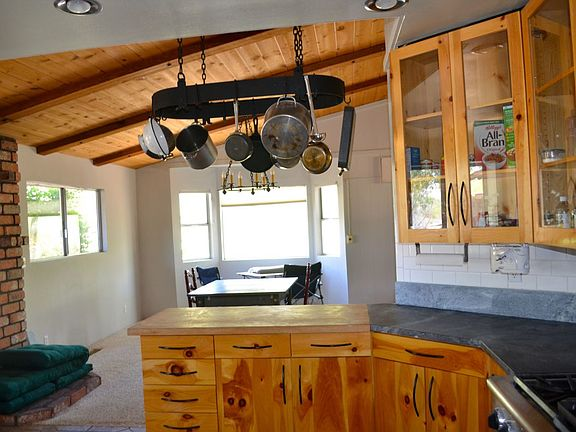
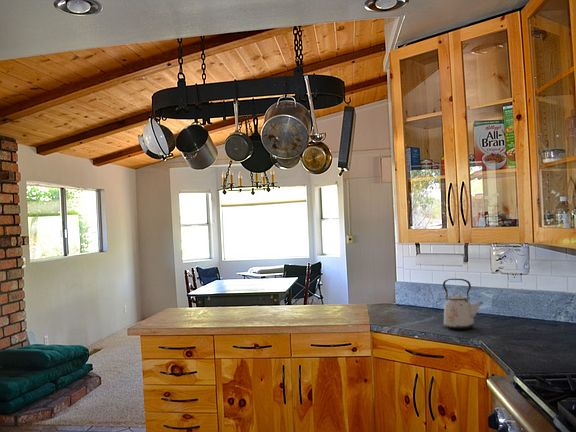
+ kettle [442,278,484,330]
